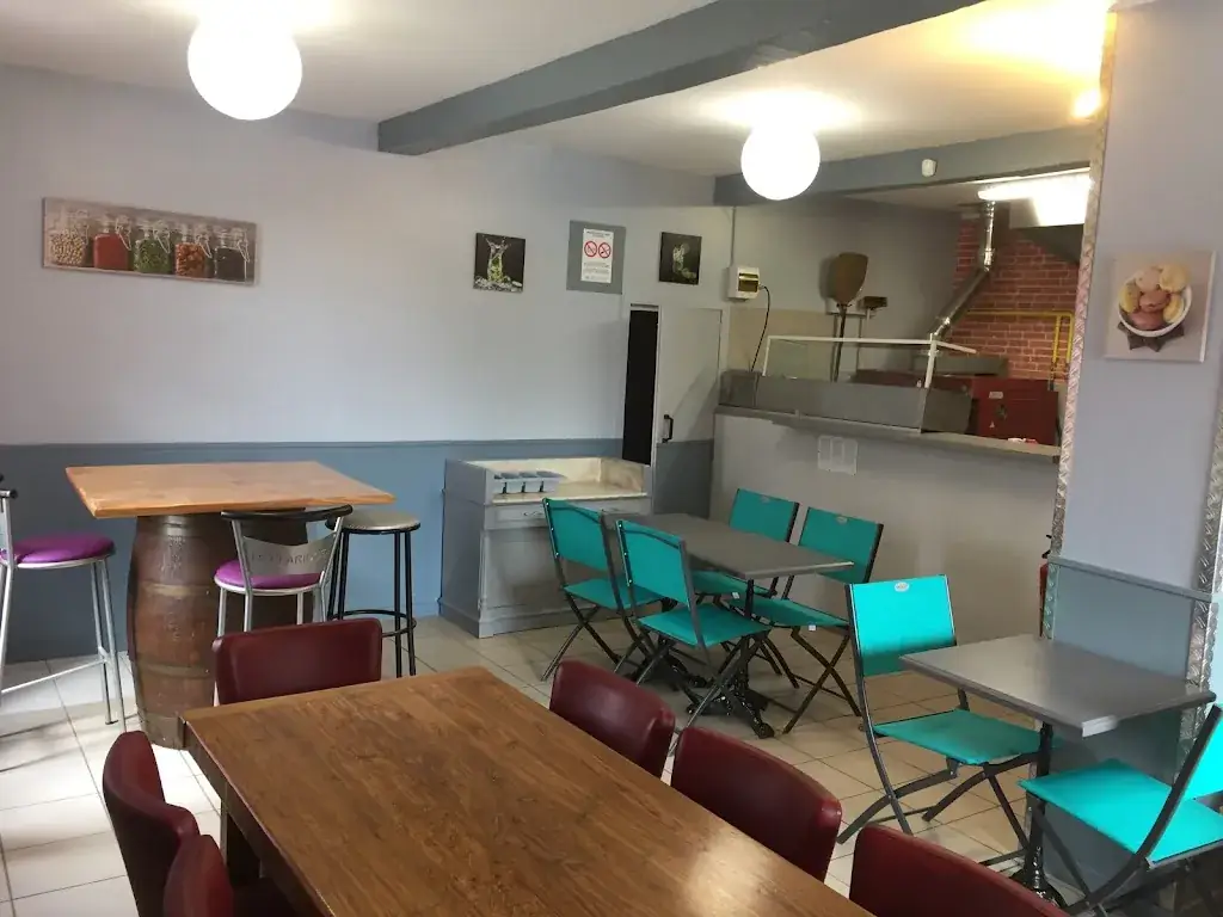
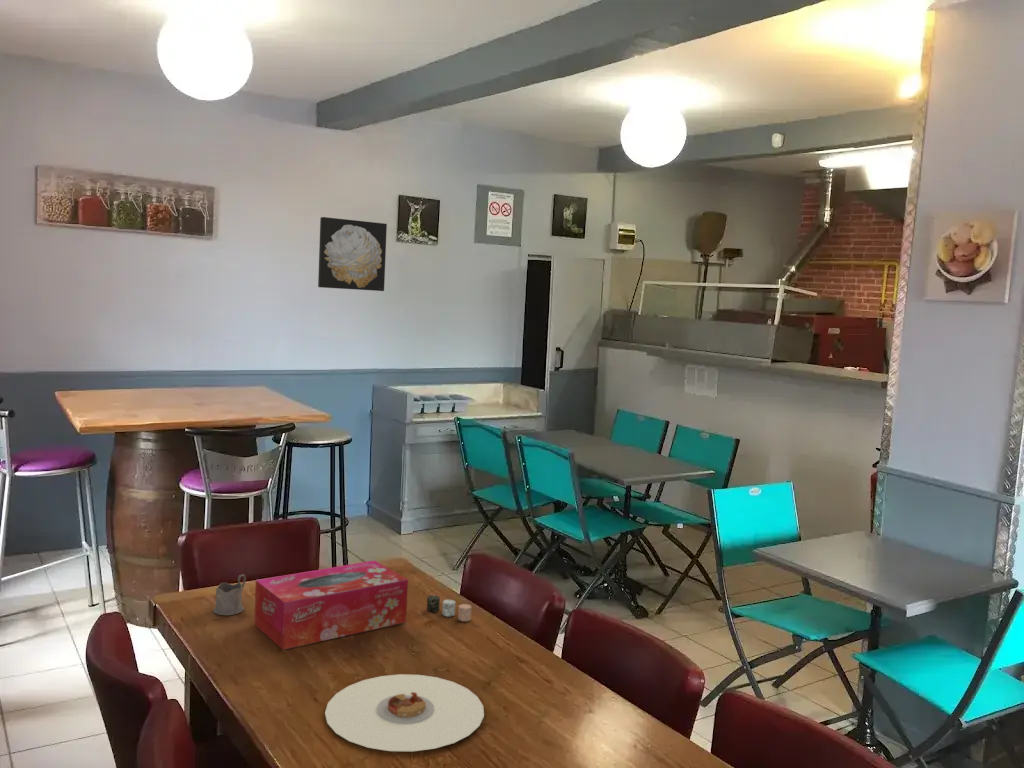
+ tissue box [254,559,409,651]
+ tea glass holder [212,574,247,616]
+ plate [324,673,485,752]
+ candle [426,594,472,622]
+ wall art [317,216,388,292]
